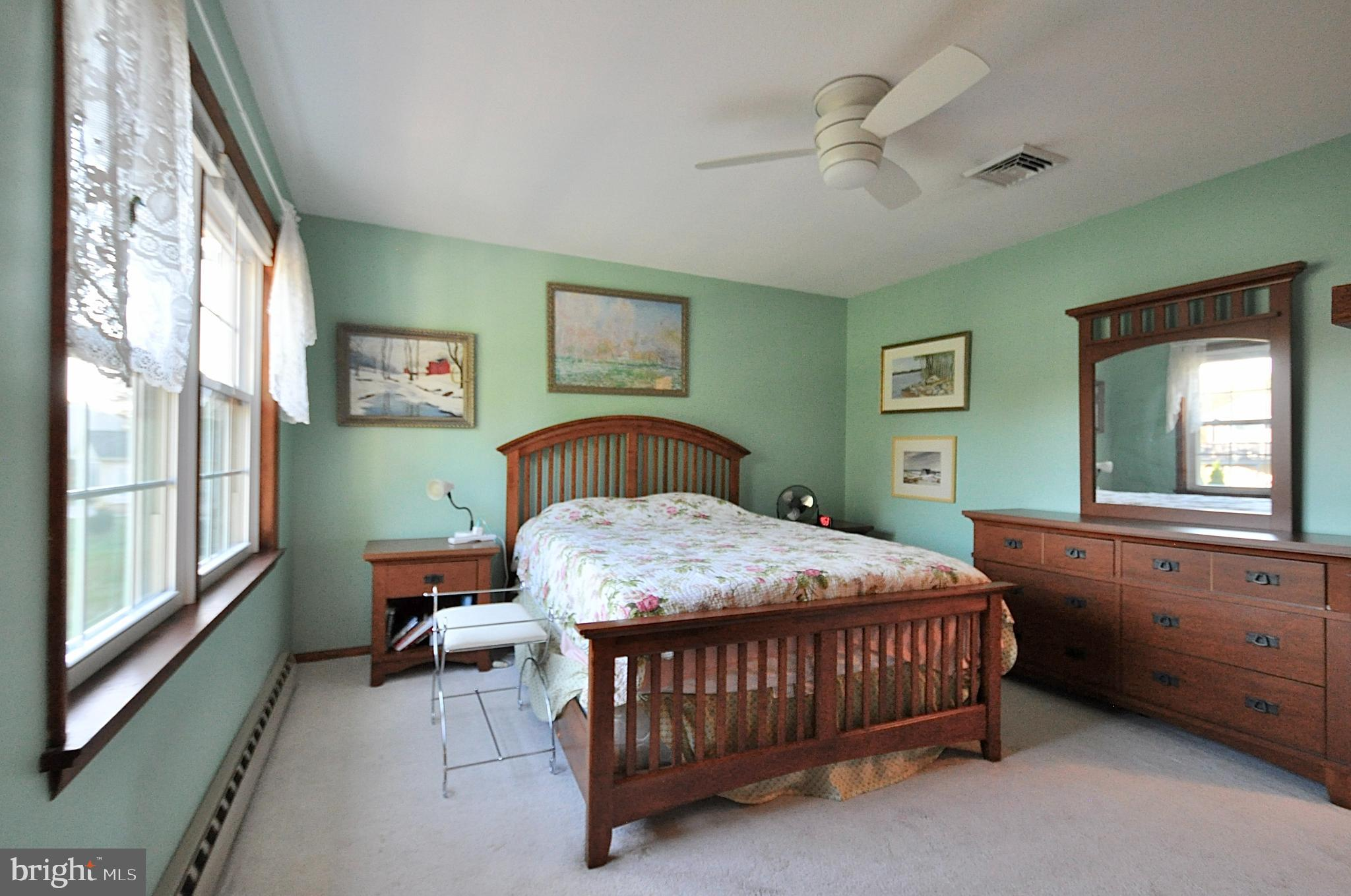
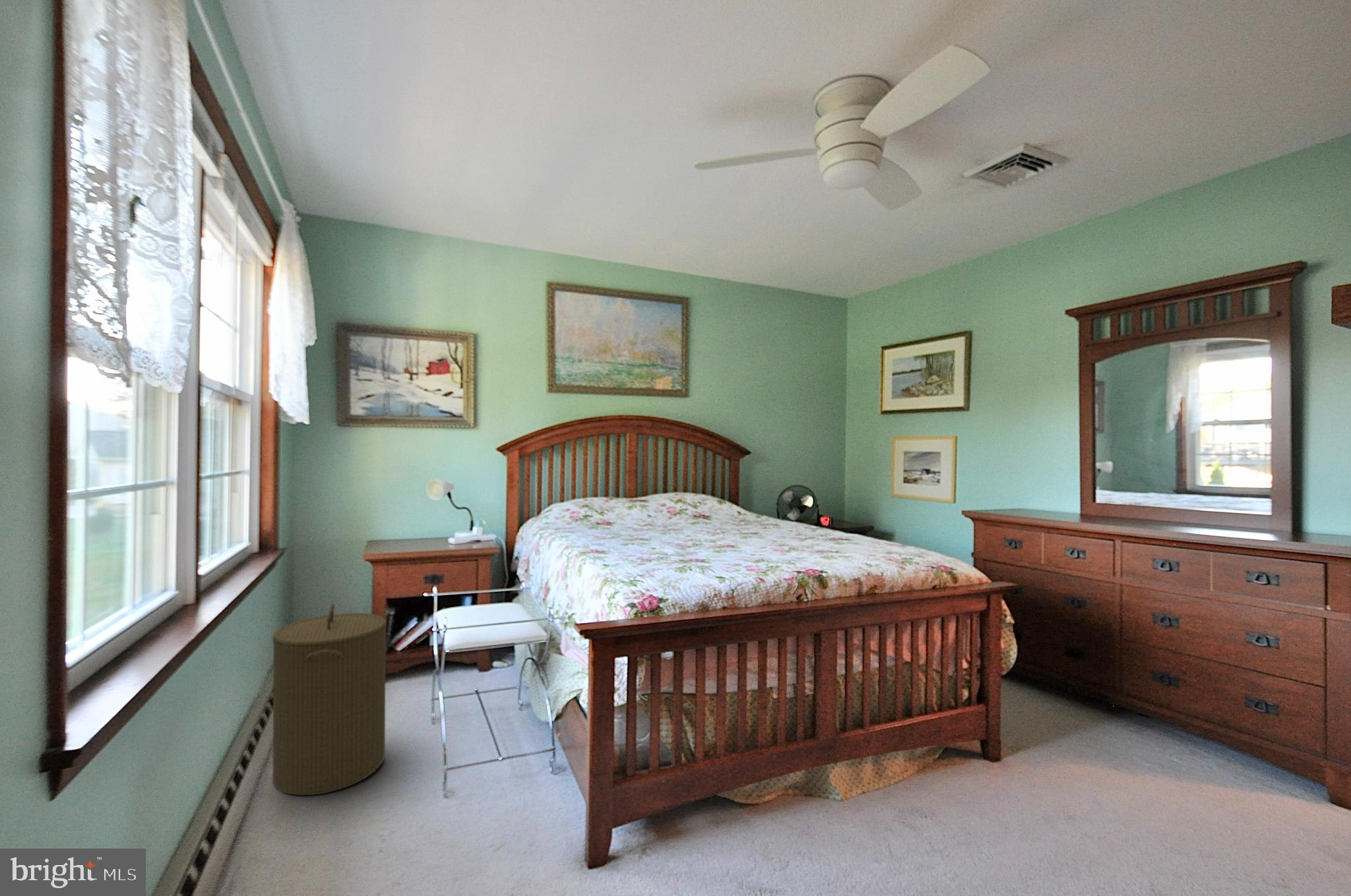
+ laundry hamper [272,603,387,796]
